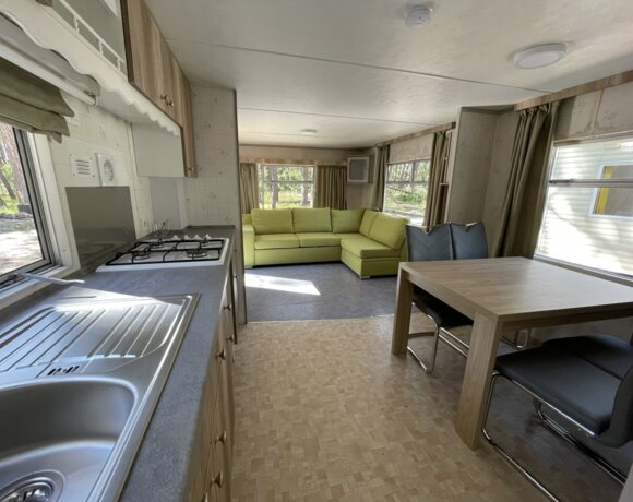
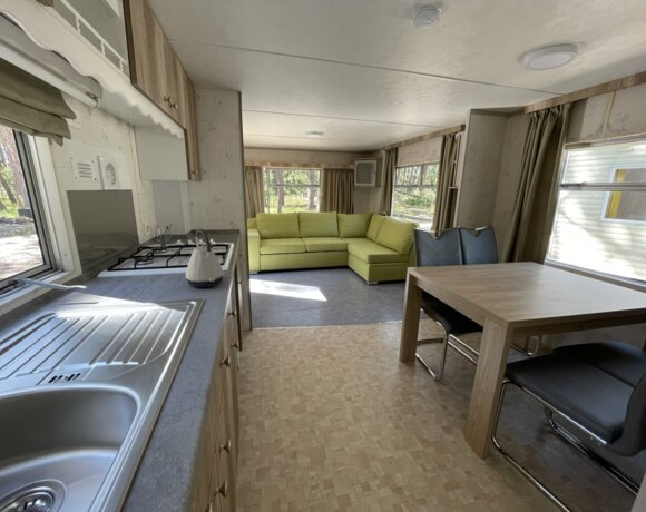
+ kettle [185,228,225,288]
